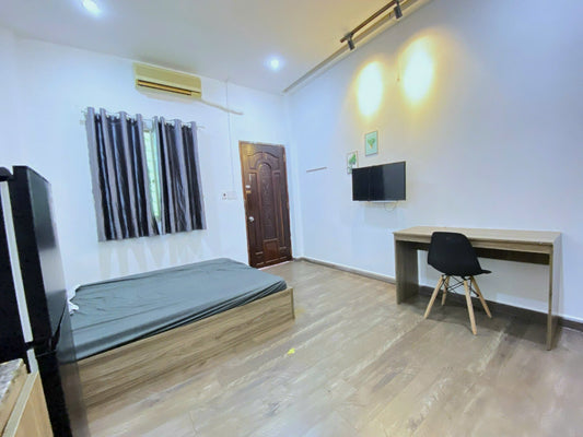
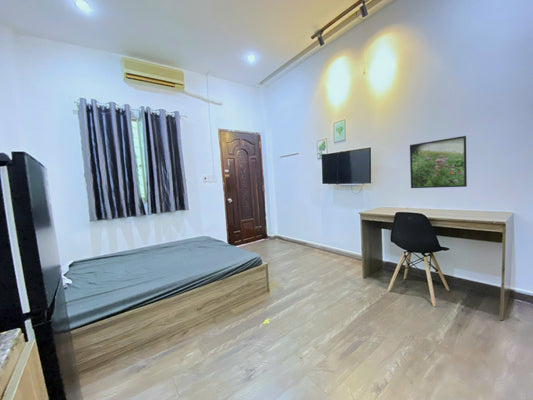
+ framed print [409,135,468,189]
